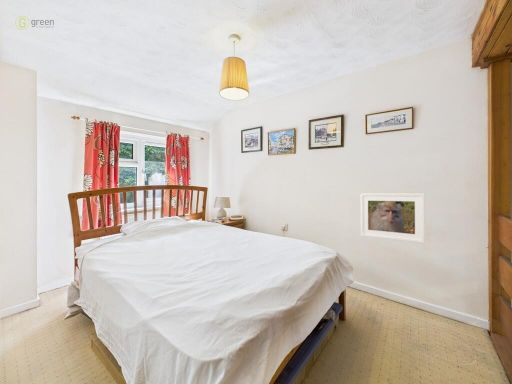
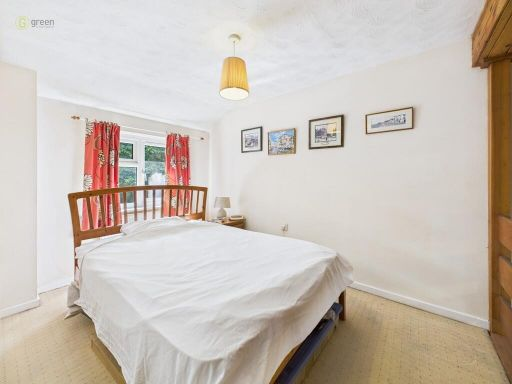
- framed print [360,192,426,244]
